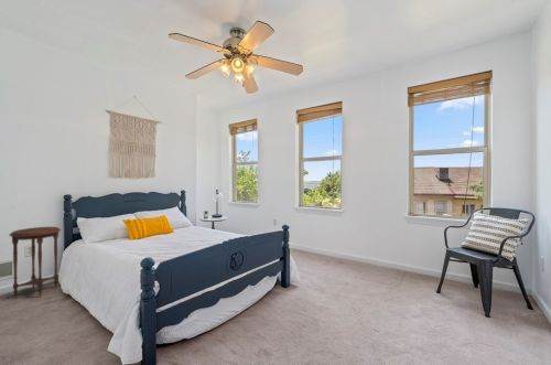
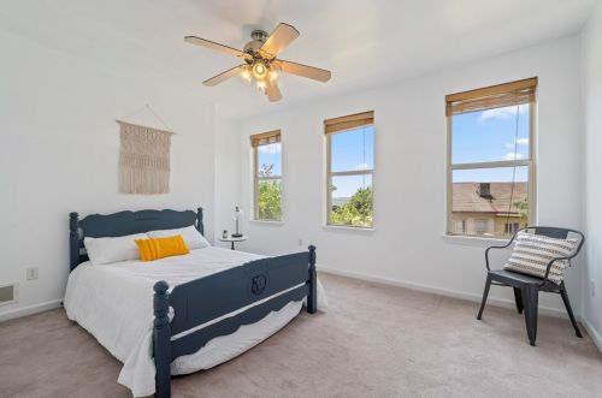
- side table [8,226,62,299]
